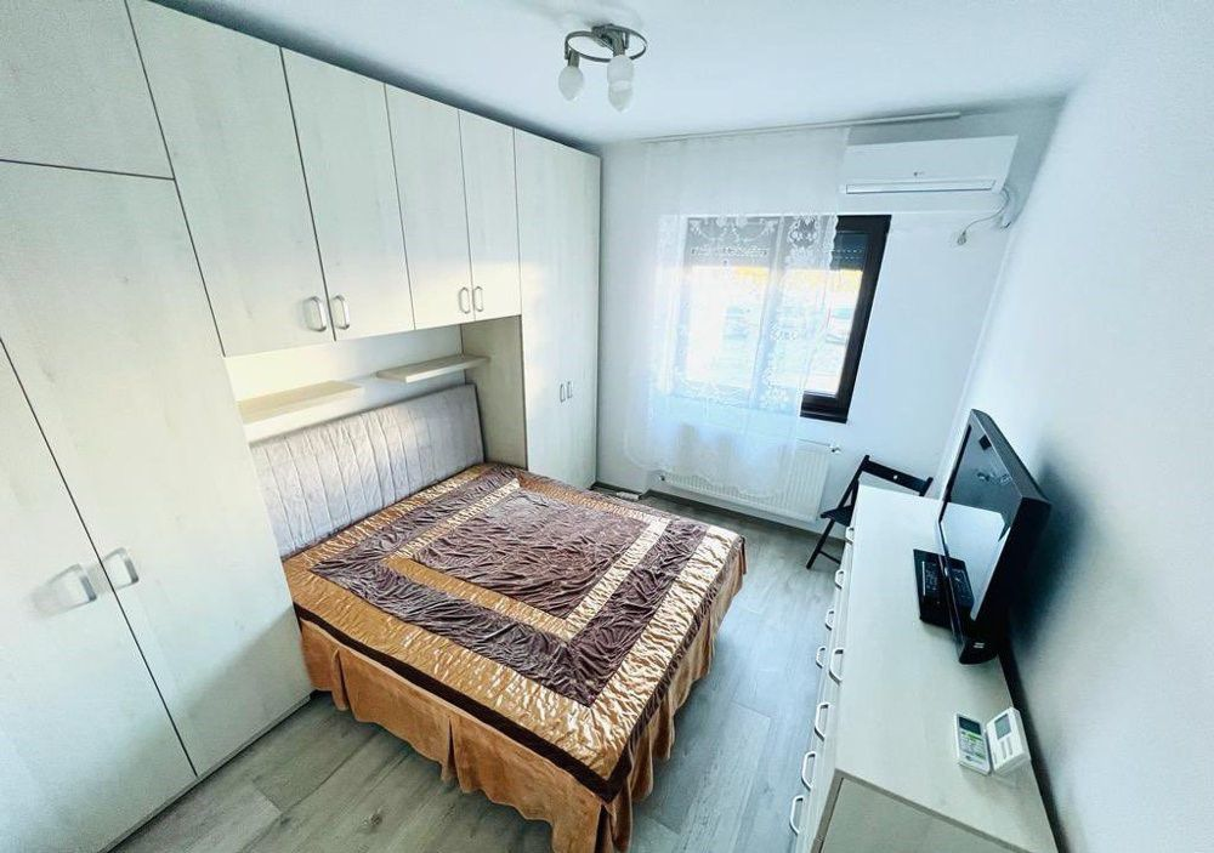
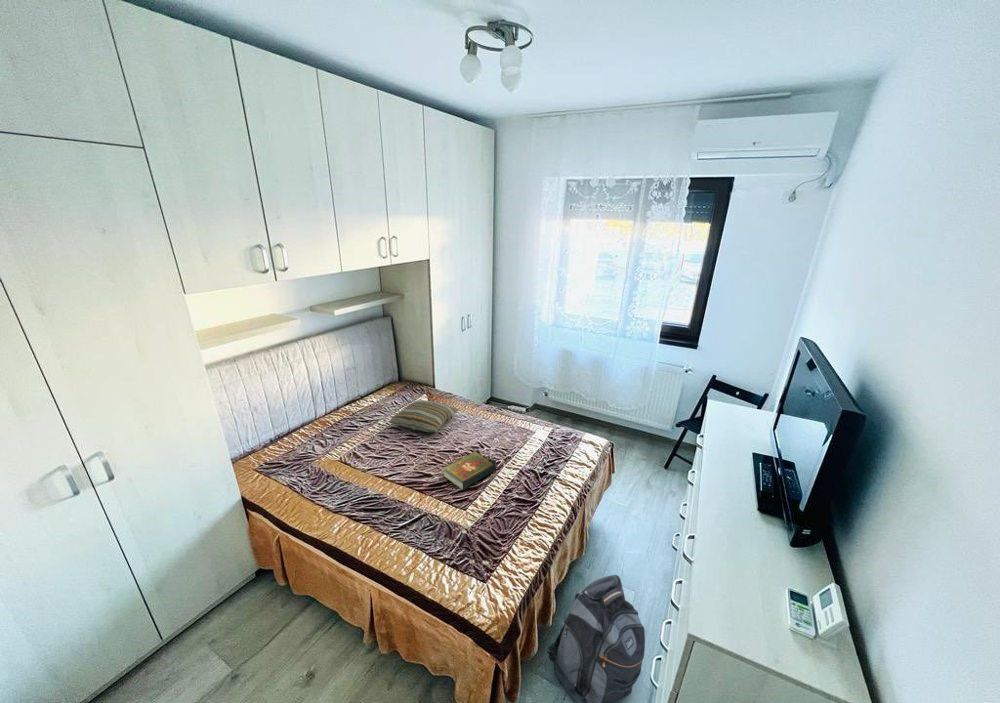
+ pillow [389,399,459,433]
+ backpack [546,574,646,703]
+ book [442,448,498,491]
